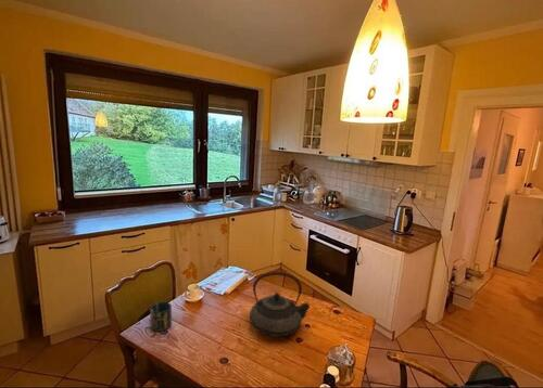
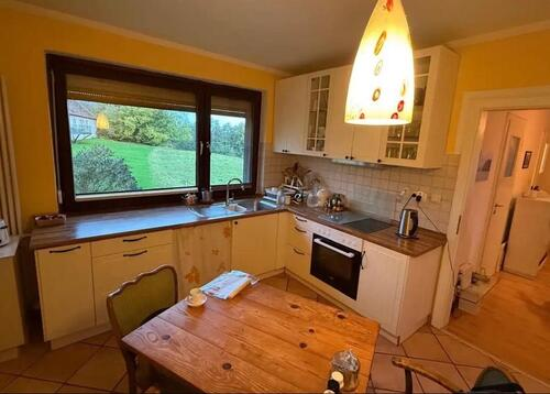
- teapot [249,271,311,338]
- cup [149,300,173,333]
